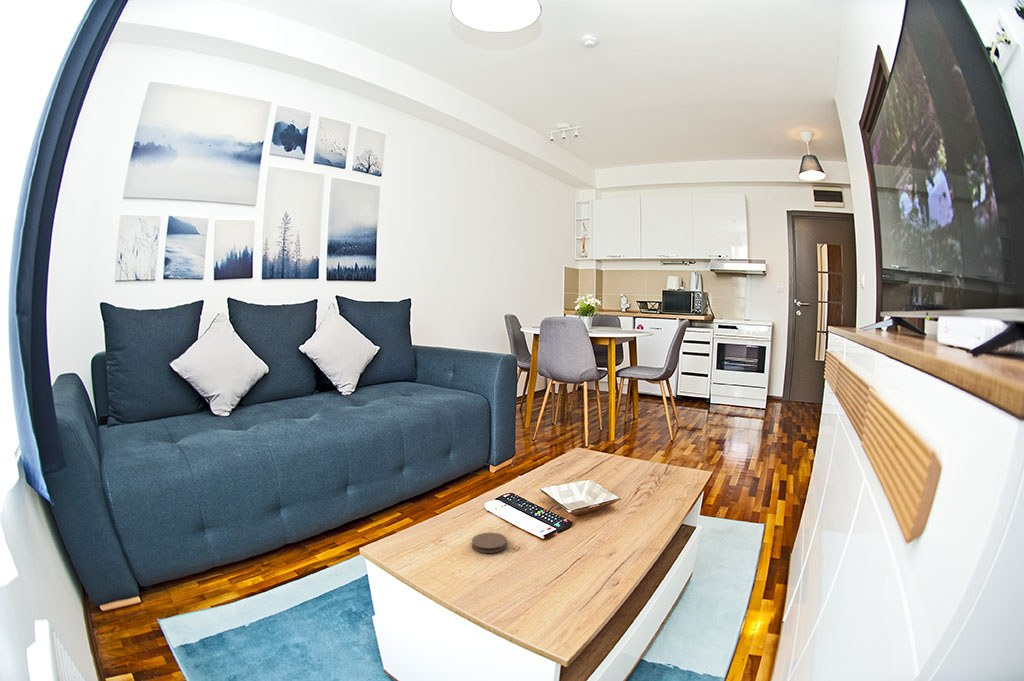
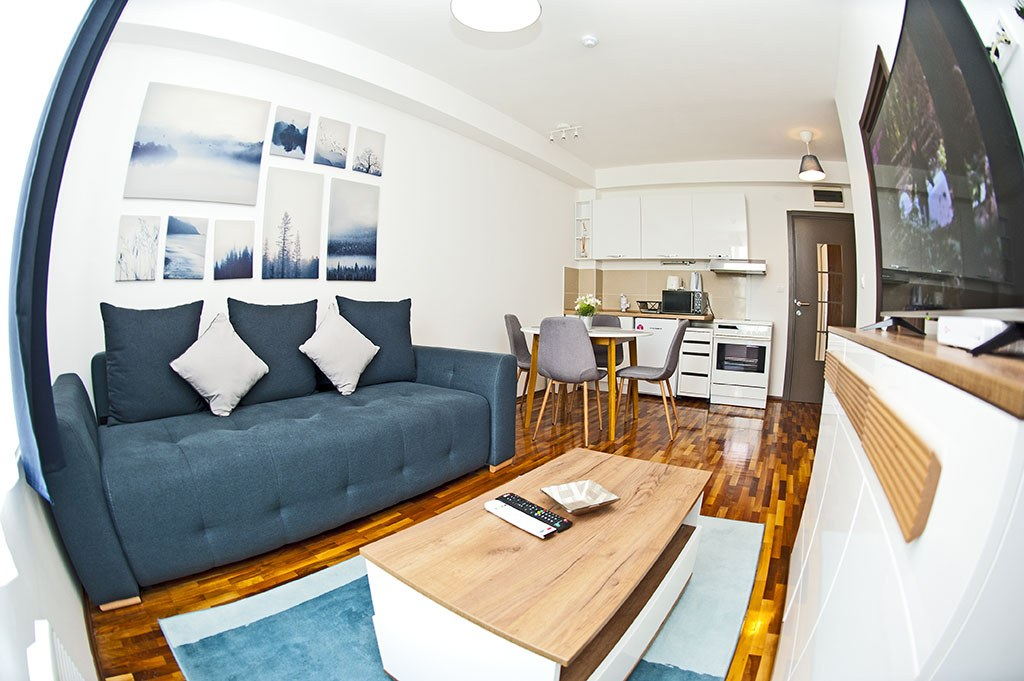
- coaster [471,532,508,554]
